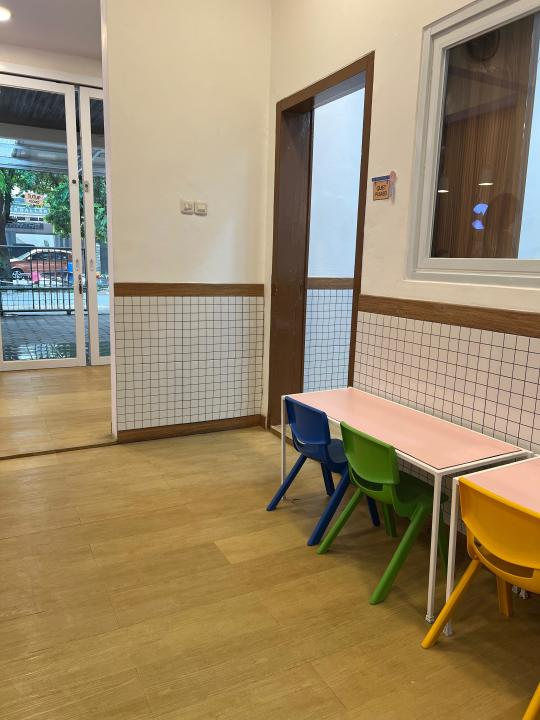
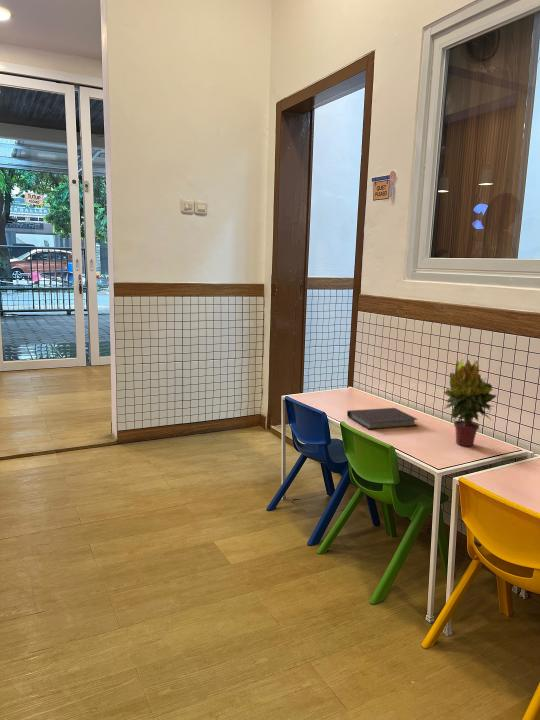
+ notebook [346,407,419,430]
+ potted plant [442,358,497,447]
